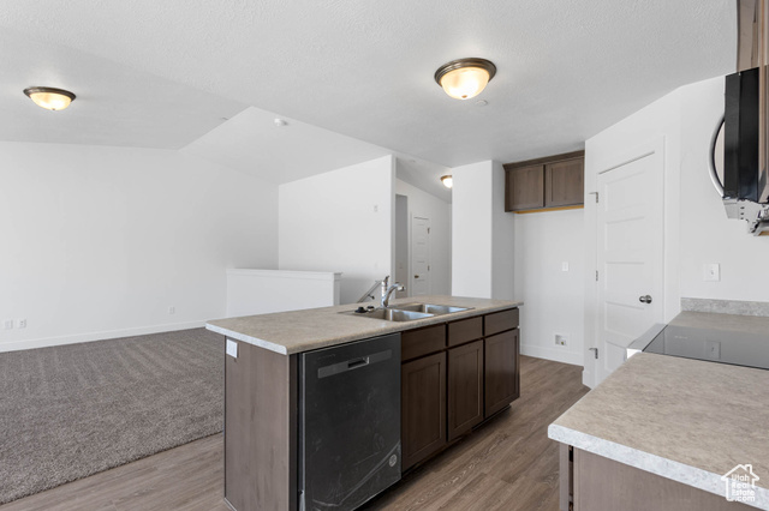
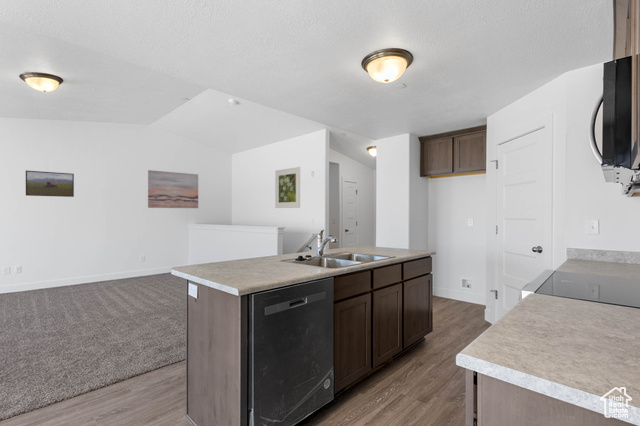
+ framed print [25,170,75,198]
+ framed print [274,166,301,209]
+ wall art [147,169,199,209]
